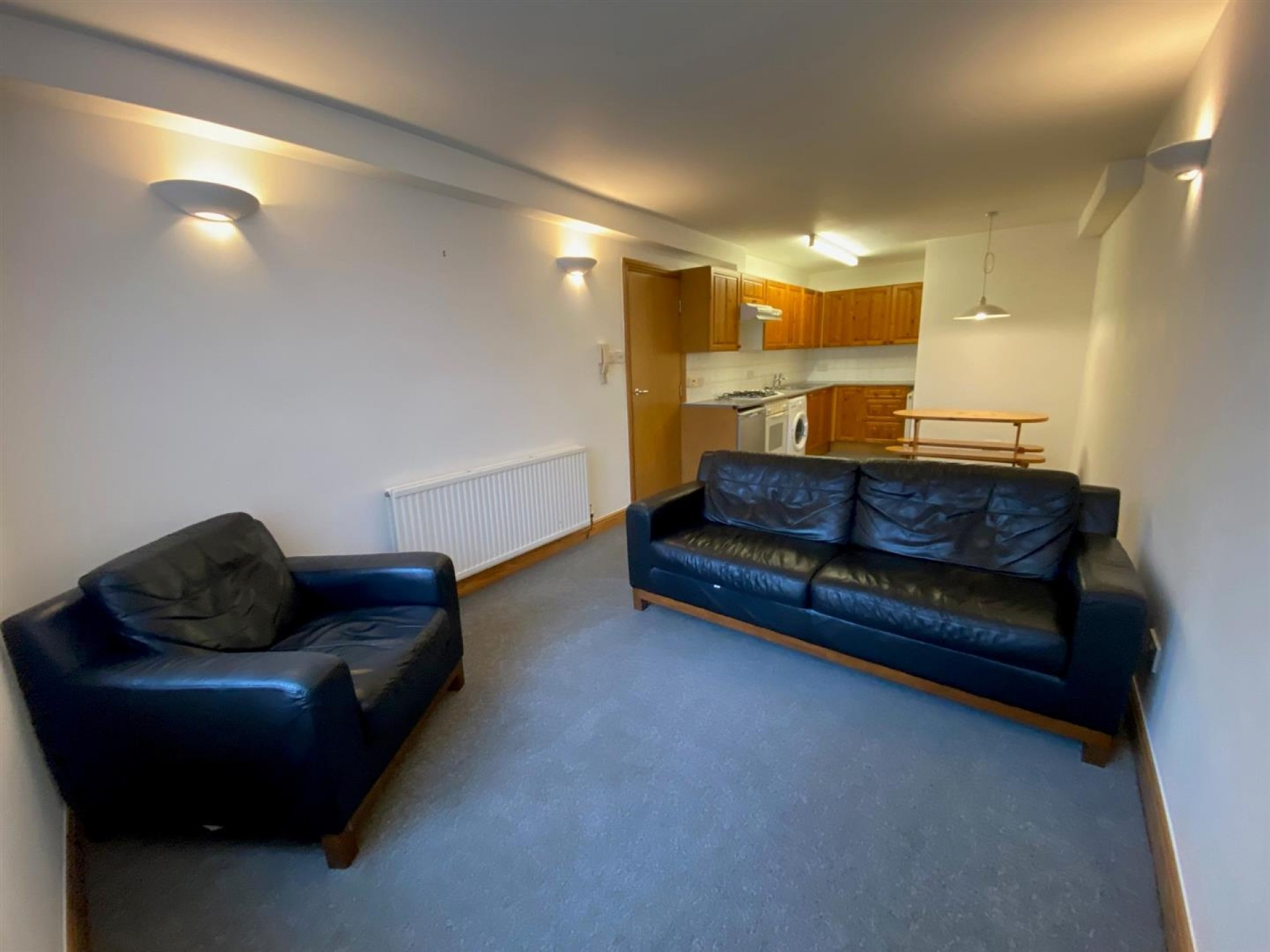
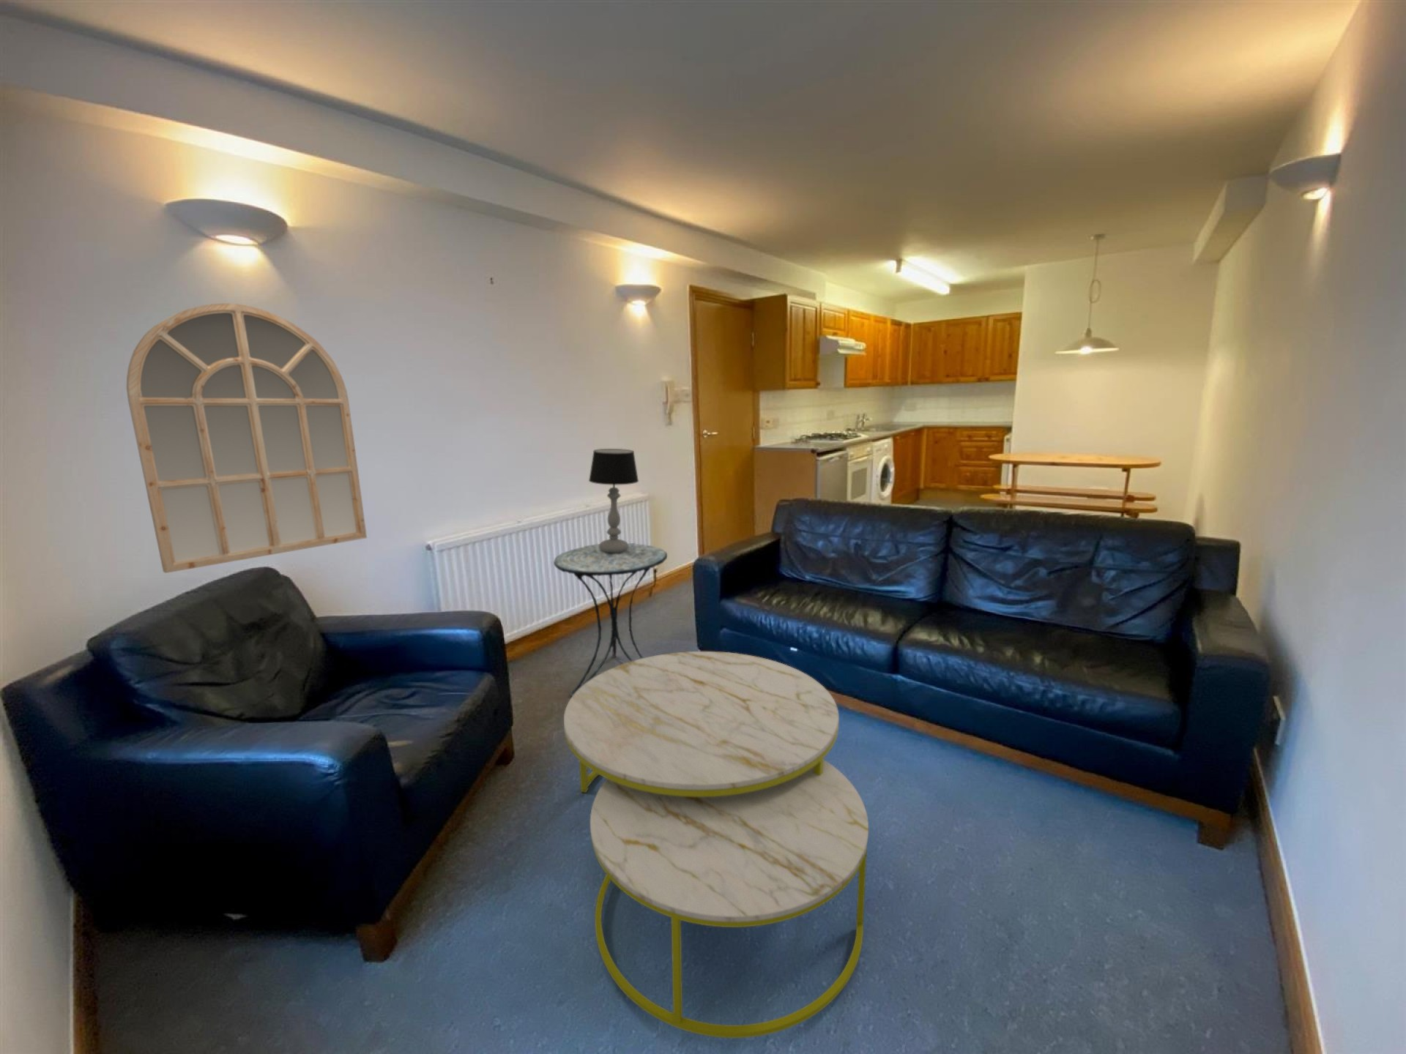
+ mirror [126,303,368,574]
+ coffee table [564,651,869,1038]
+ table lamp [588,448,639,554]
+ side table [552,542,668,696]
